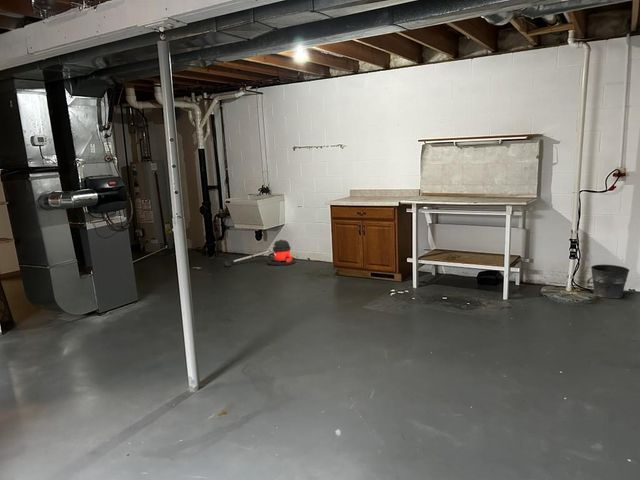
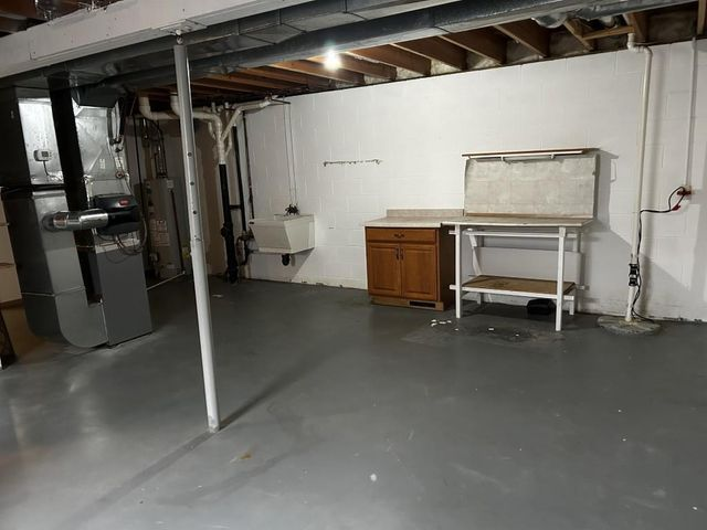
- bucket [586,264,631,299]
- vacuum cleaner [224,238,297,267]
